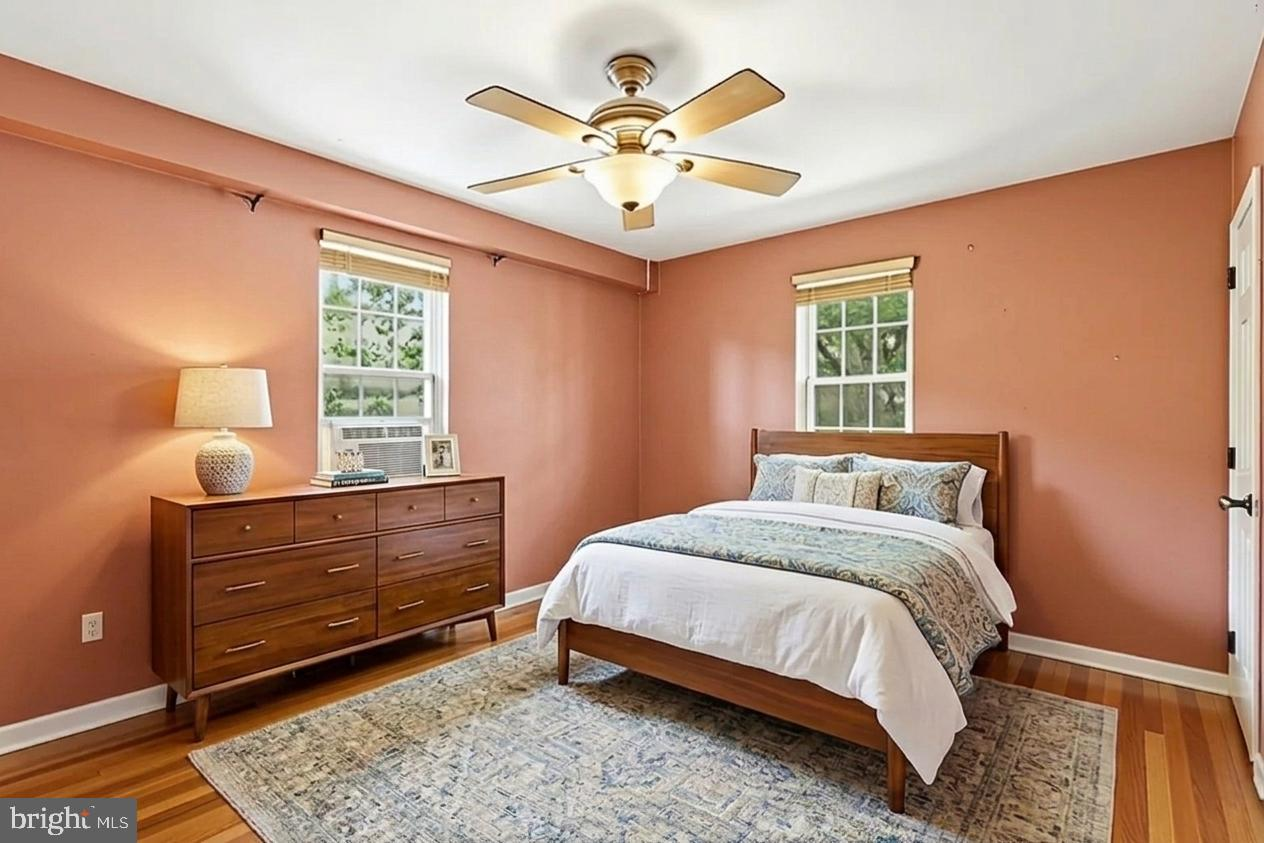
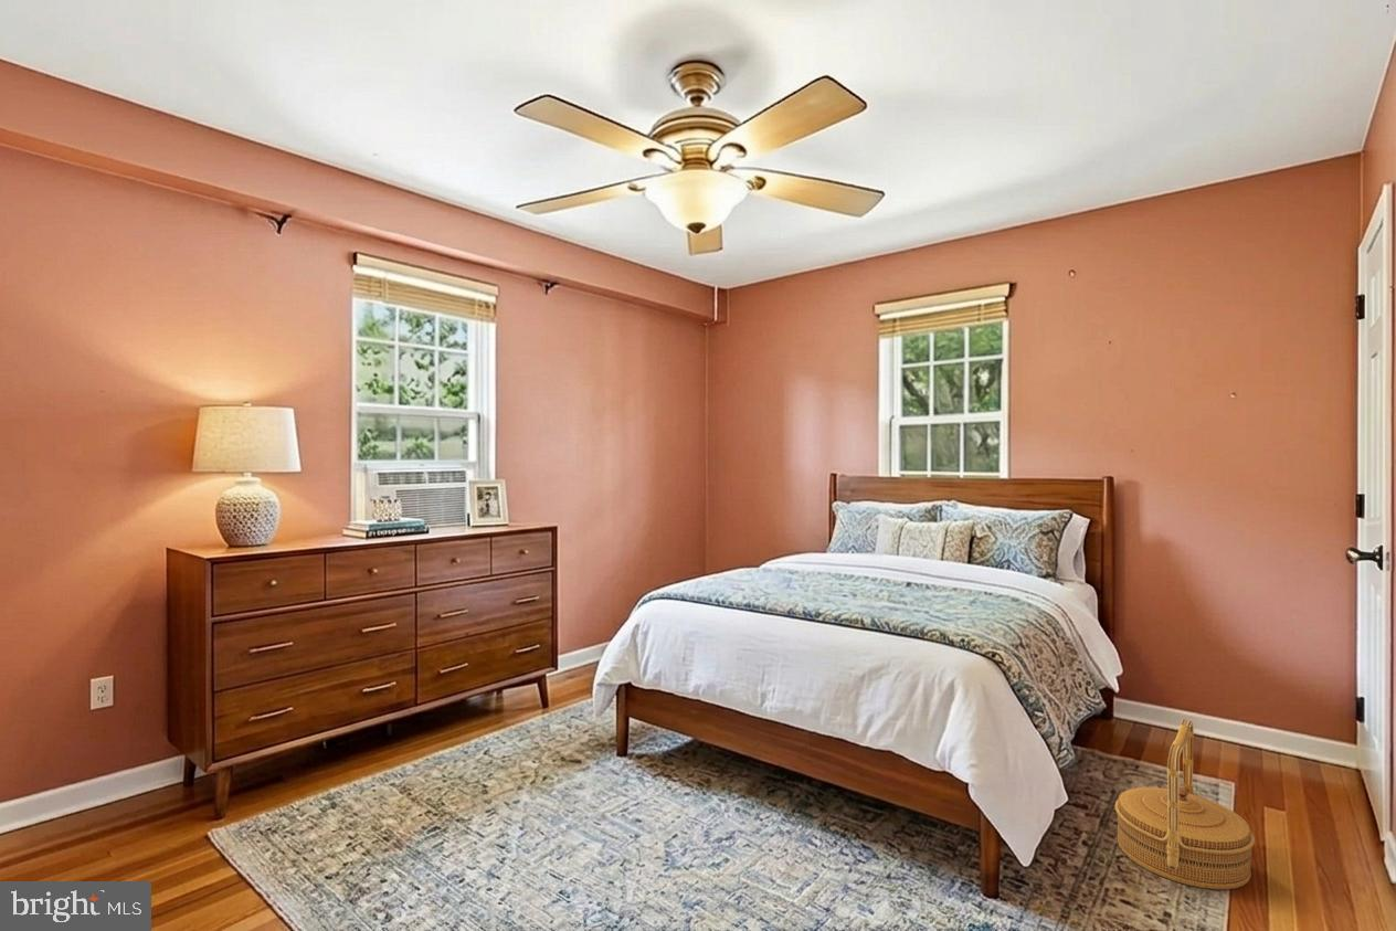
+ woven basket [1114,718,1256,891]
